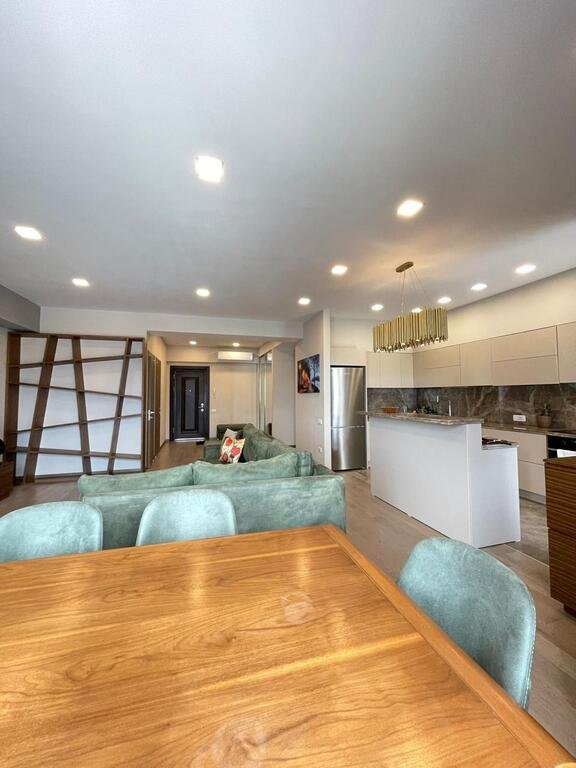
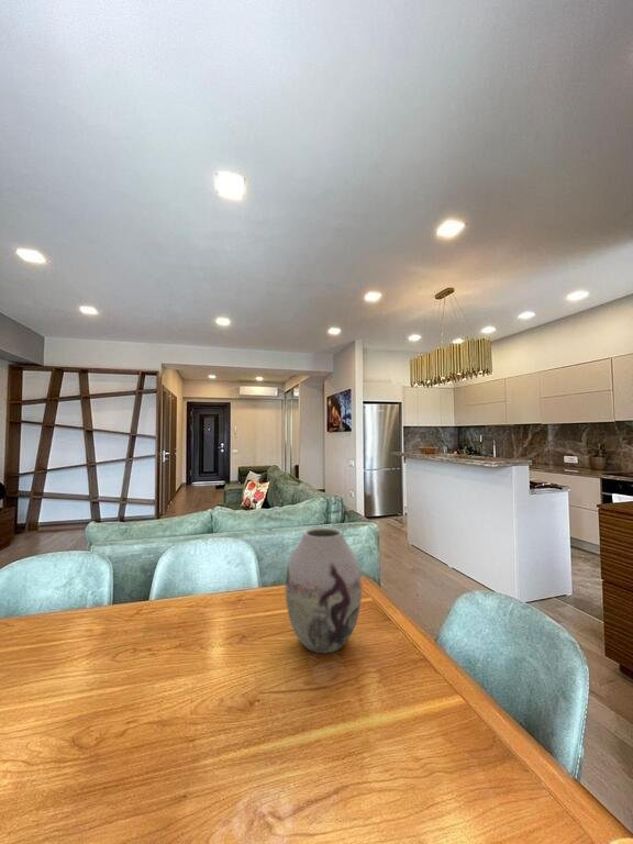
+ vase [285,526,363,655]
